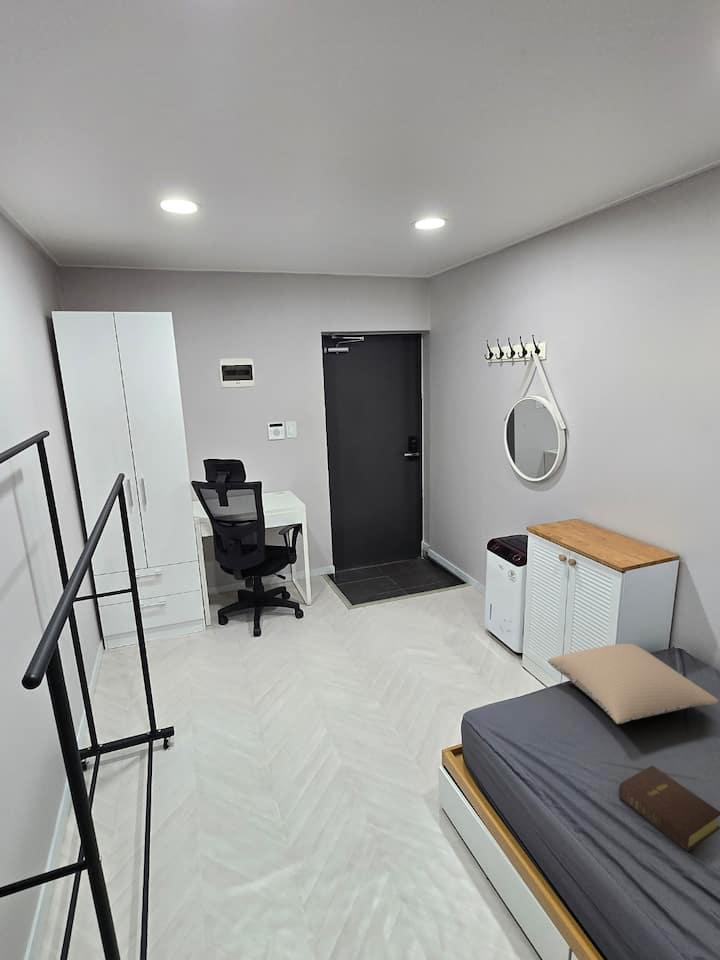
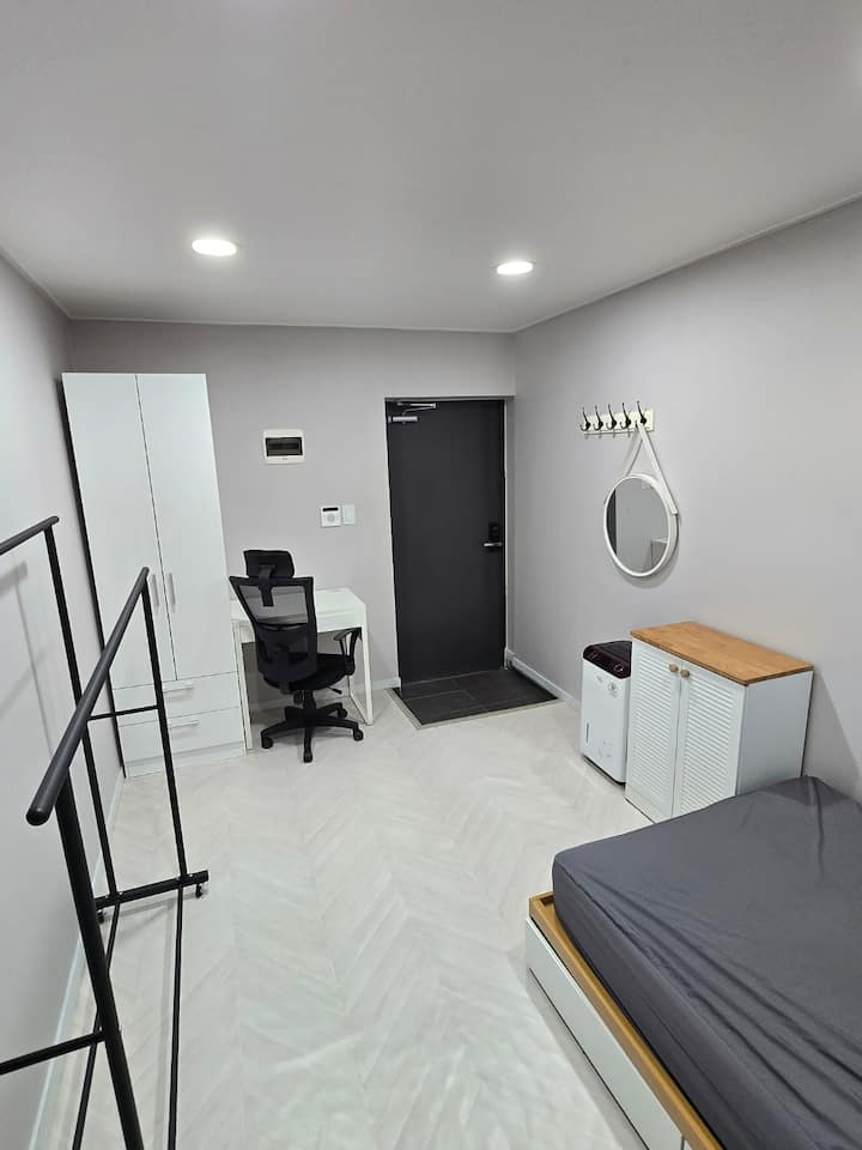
- pillow [547,643,720,725]
- bible [618,765,720,853]
